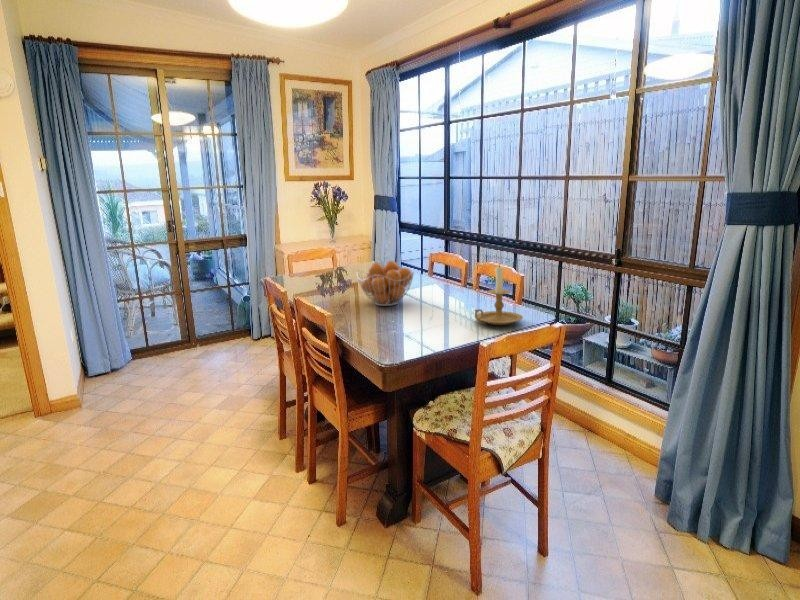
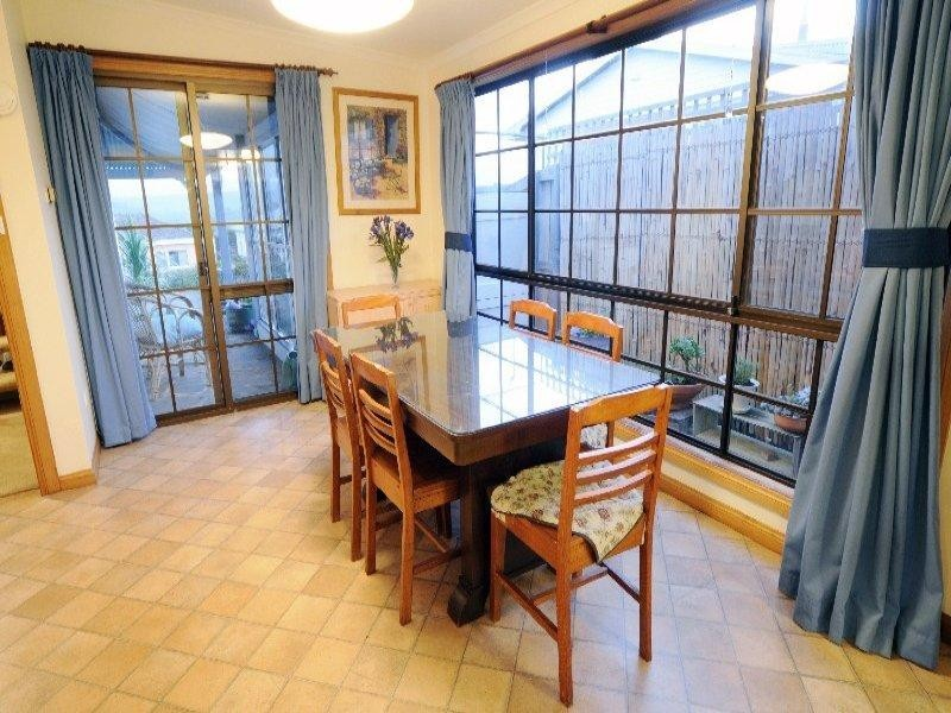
- fruit basket [356,260,415,307]
- candle holder [473,264,524,326]
